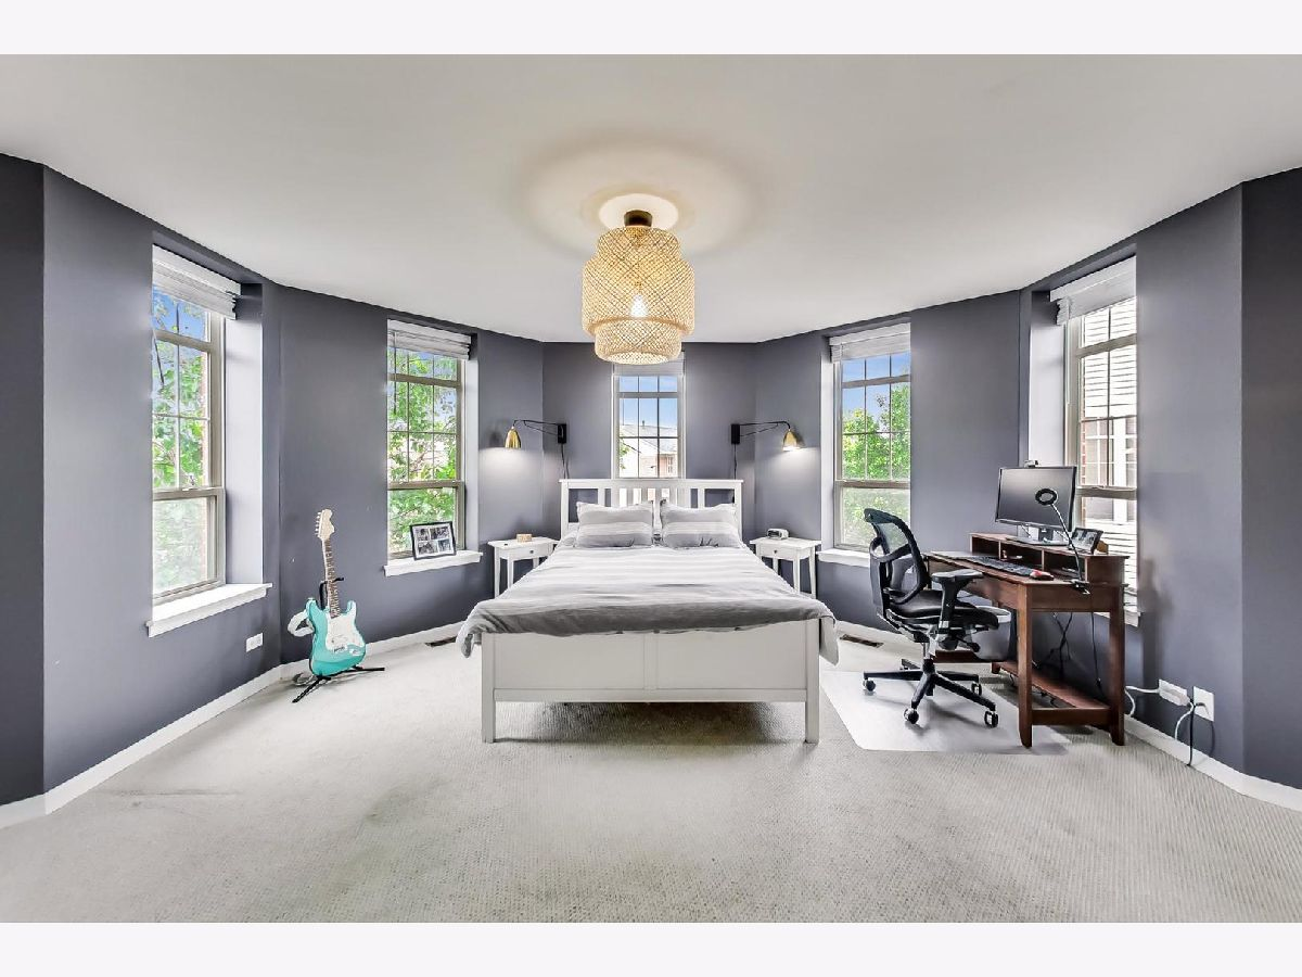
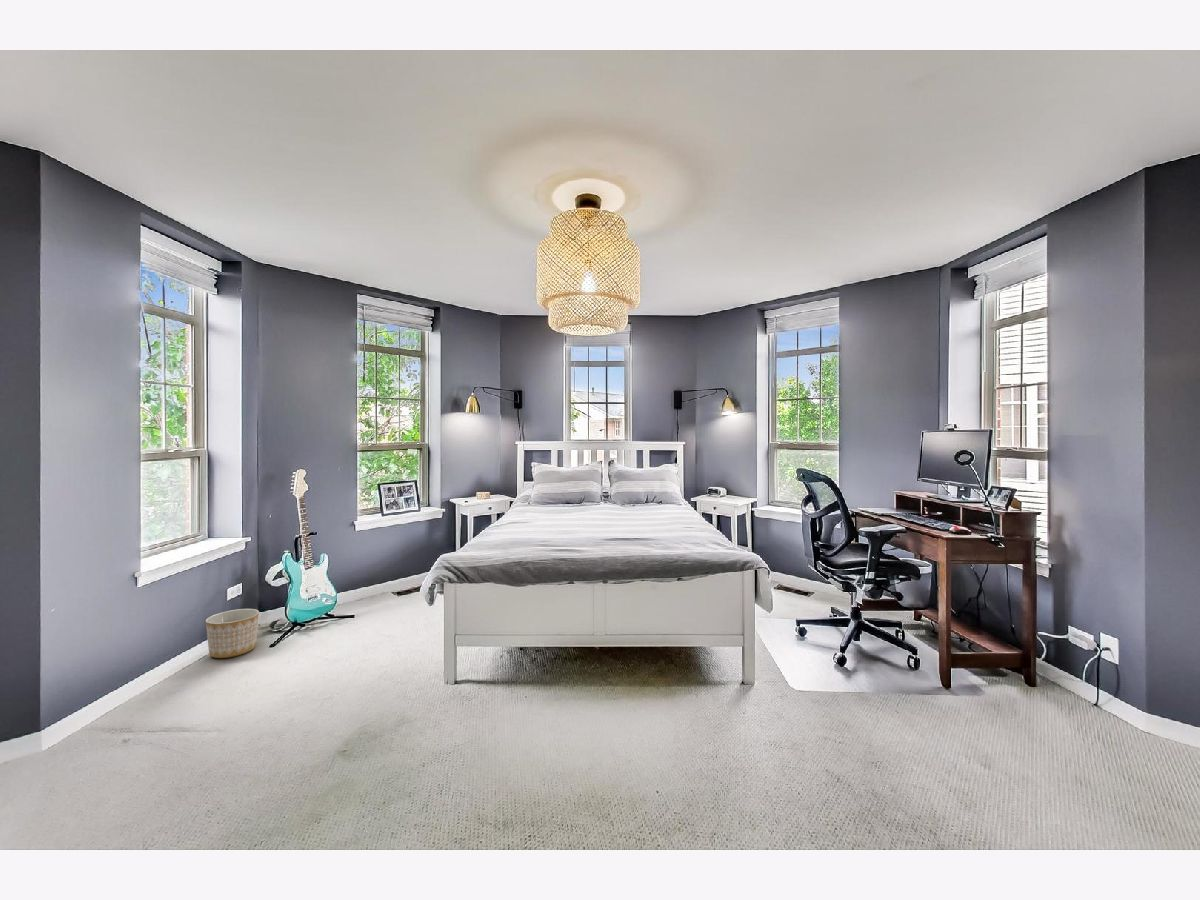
+ planter [205,608,260,659]
